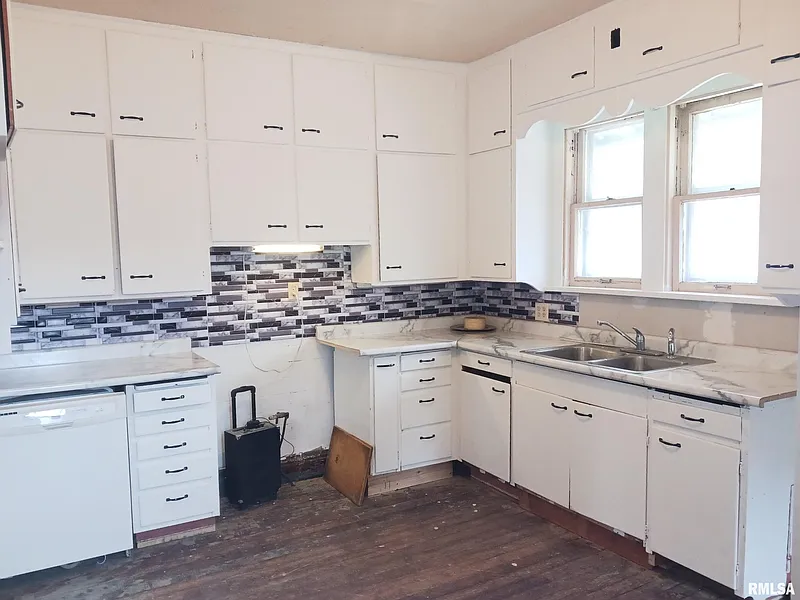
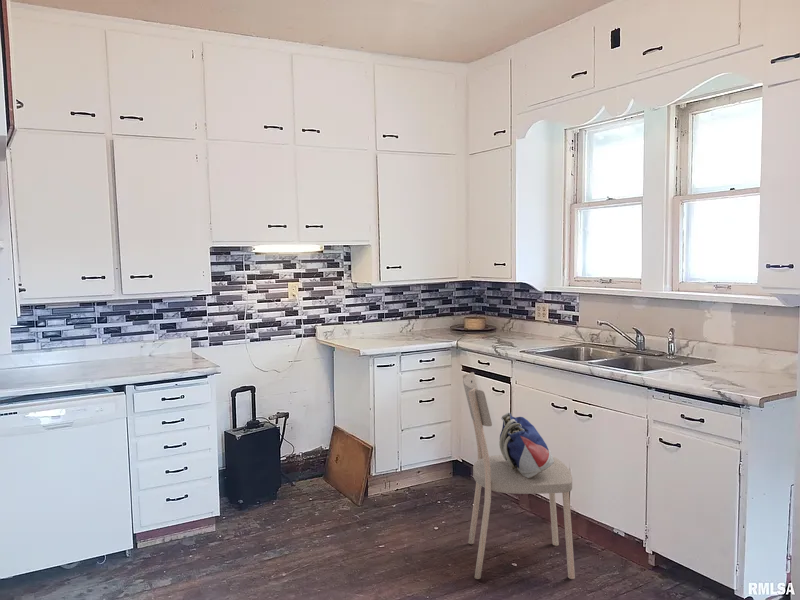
+ dining chair [462,371,576,580]
+ tote bag [498,412,554,478]
